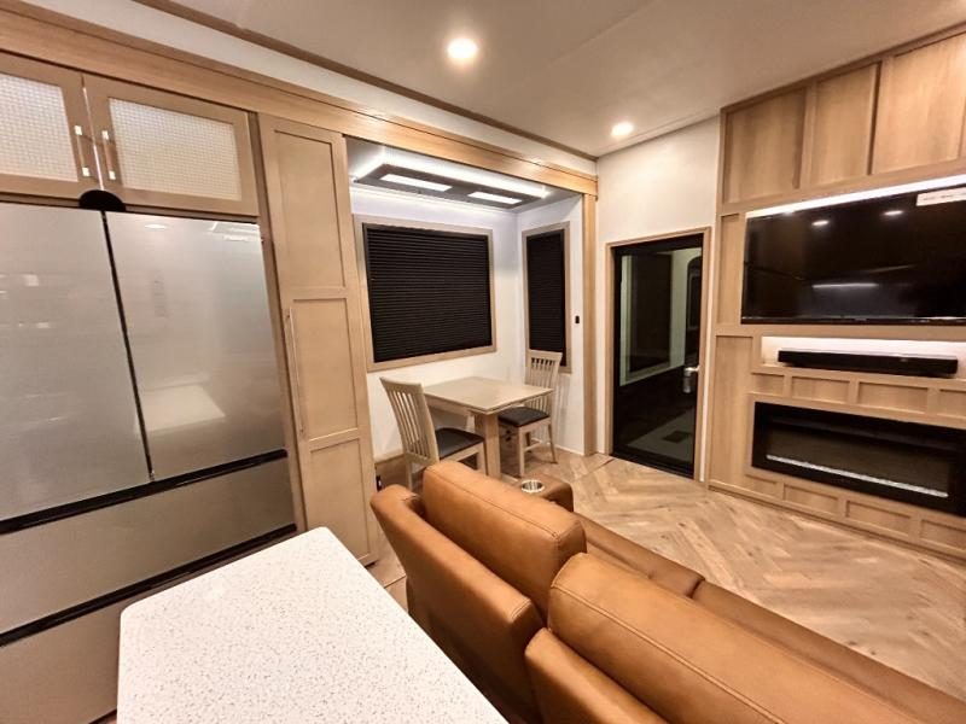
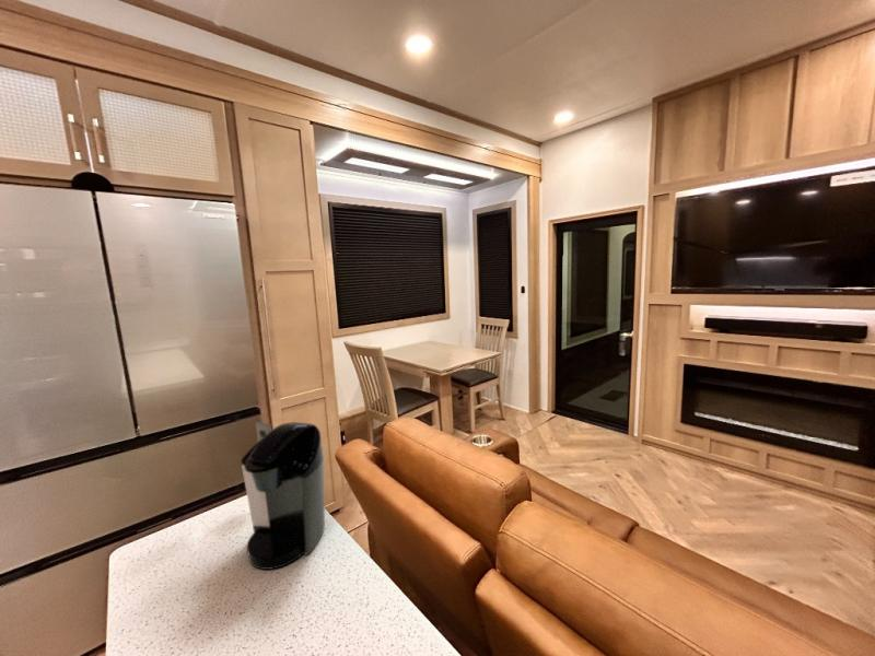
+ coffee maker [241,421,326,571]
